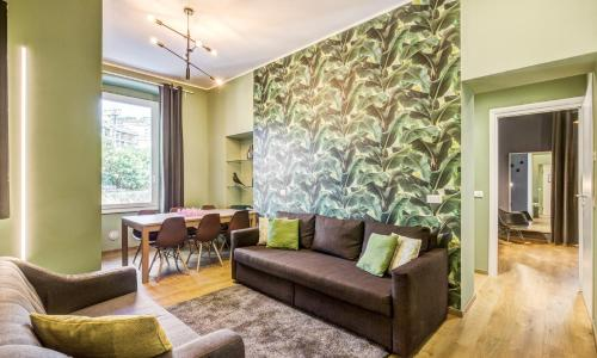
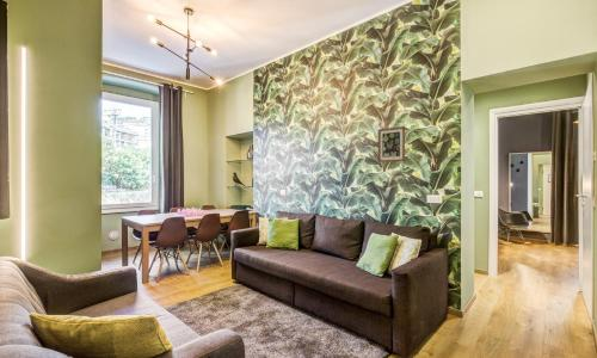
+ wall art [377,125,406,163]
